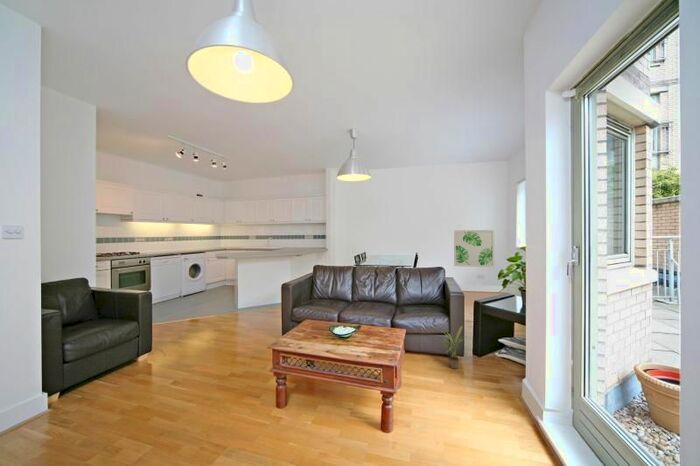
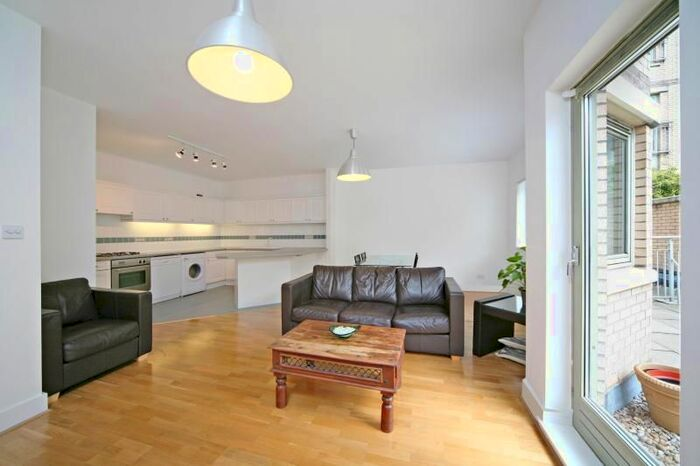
- wall art [453,229,495,268]
- potted plant [440,325,471,370]
